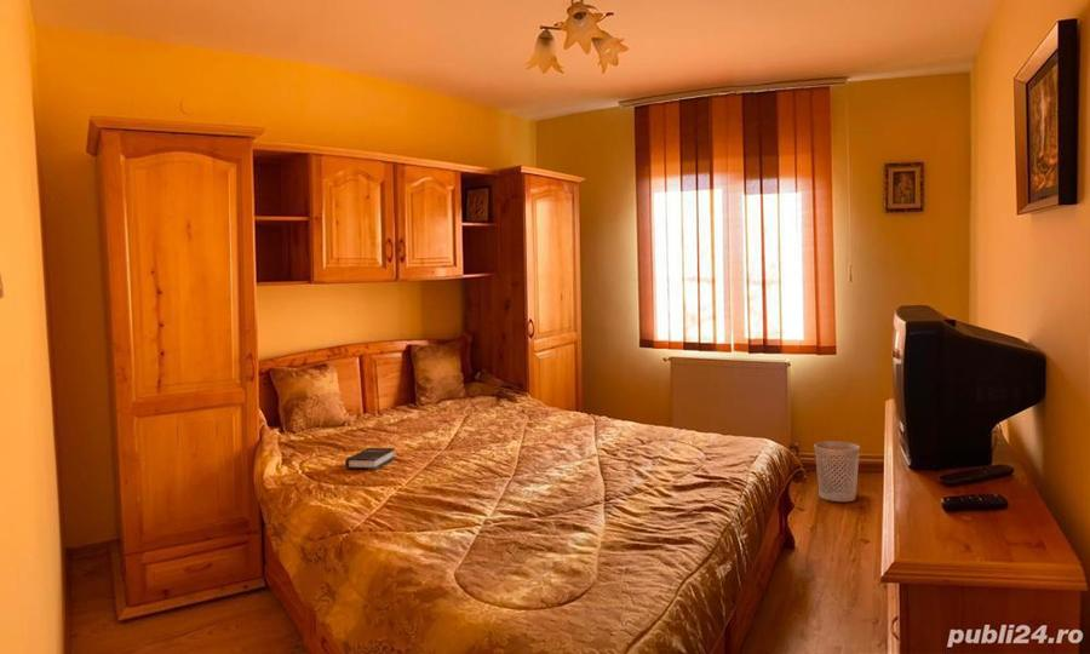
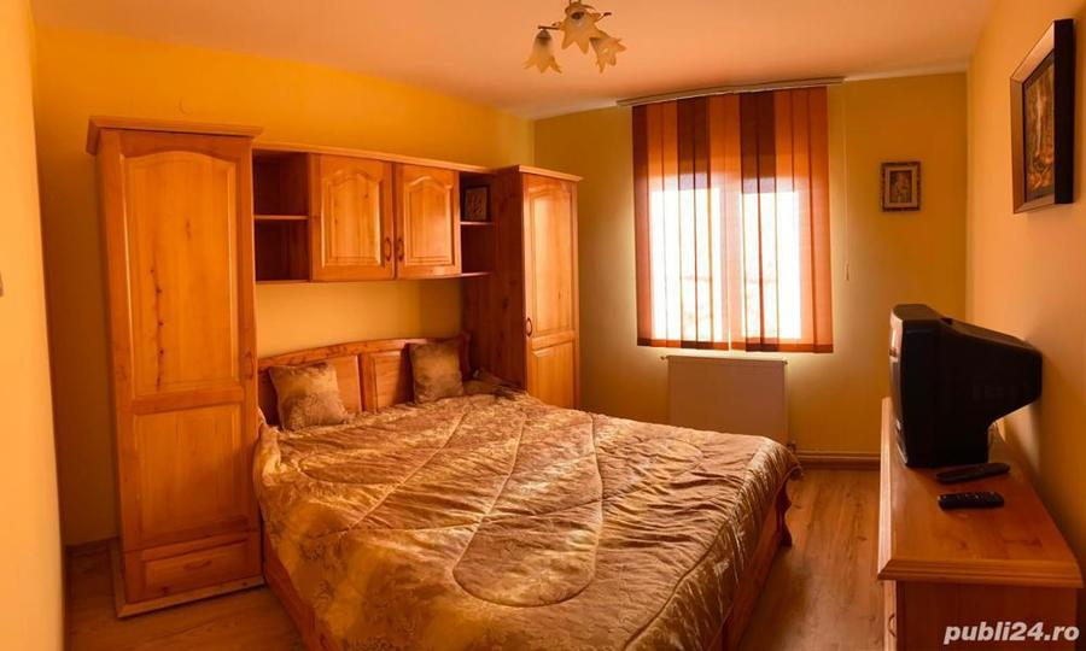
- hardback book [344,447,396,471]
- wastebasket [813,440,861,503]
